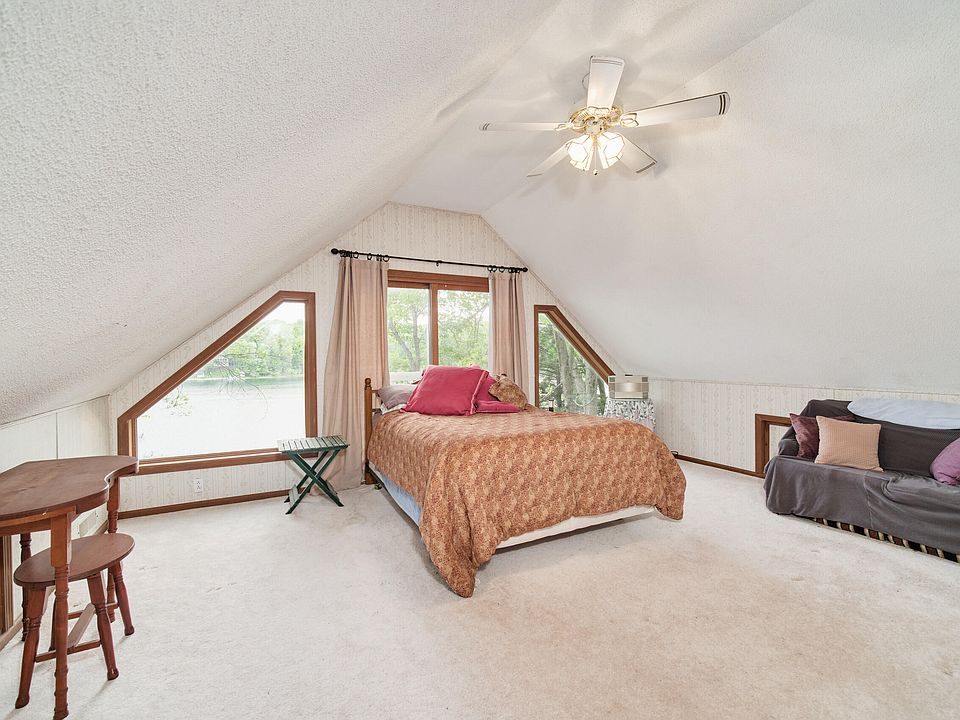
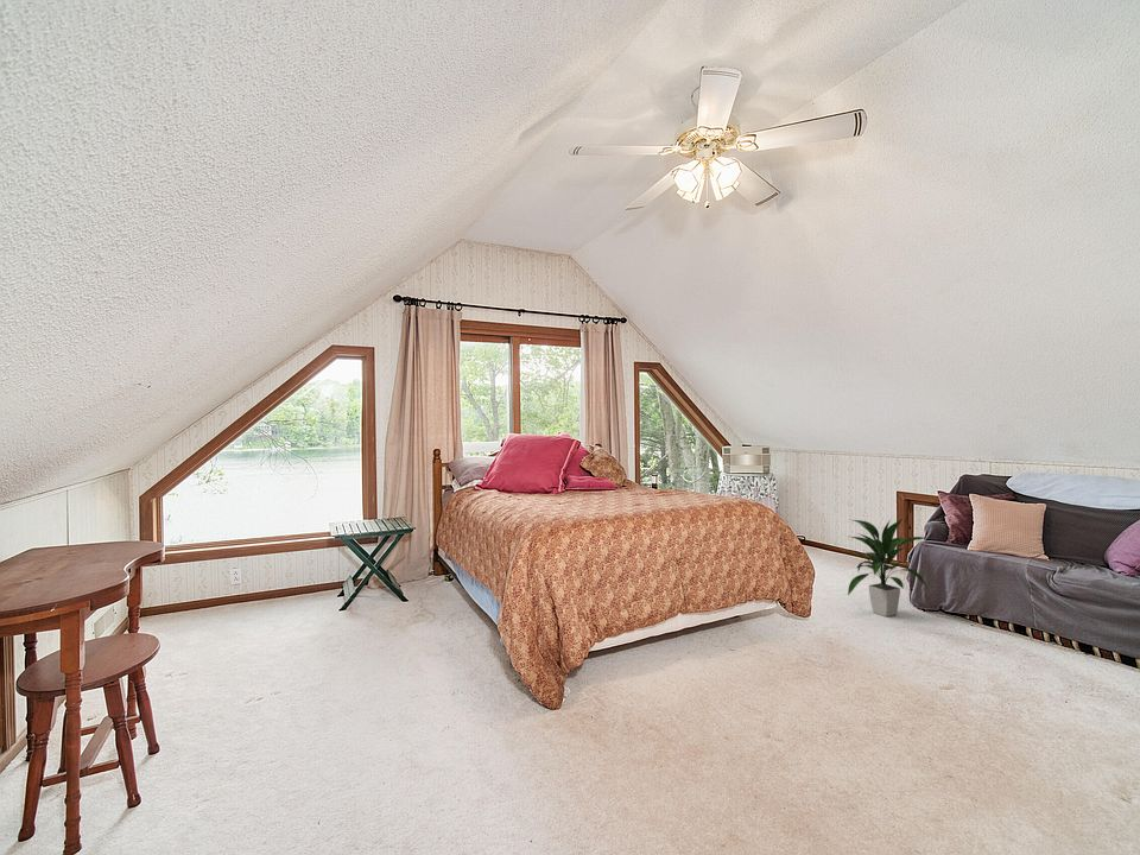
+ indoor plant [846,518,930,618]
